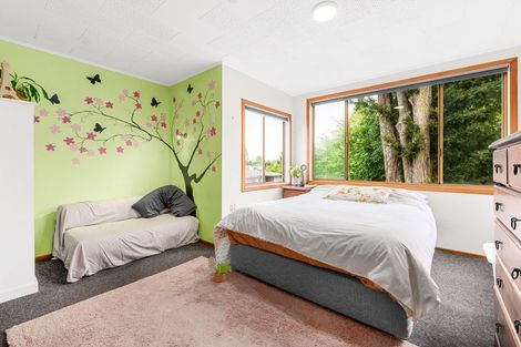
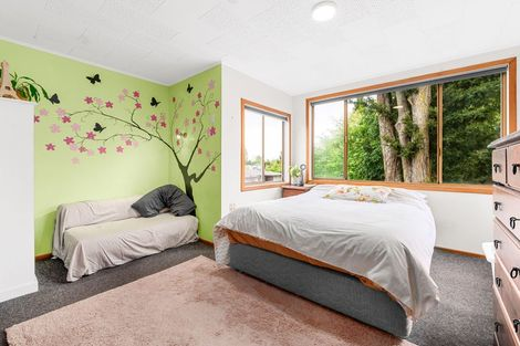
- decorative plant [207,256,233,283]
